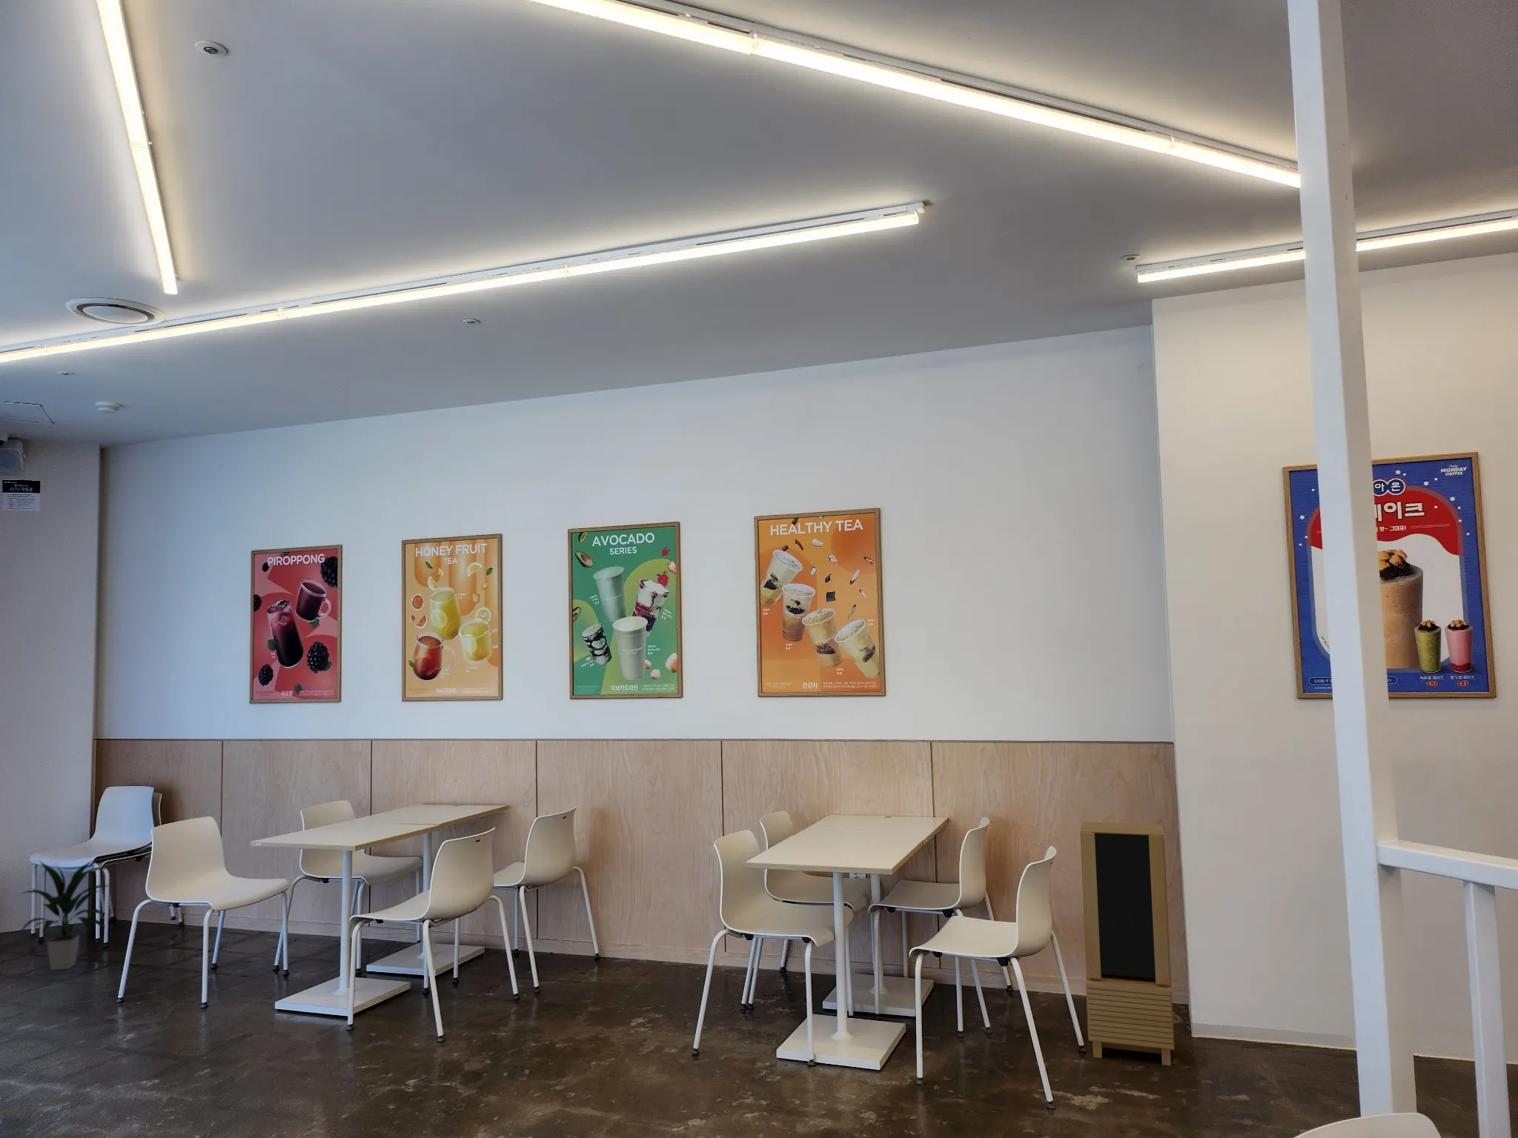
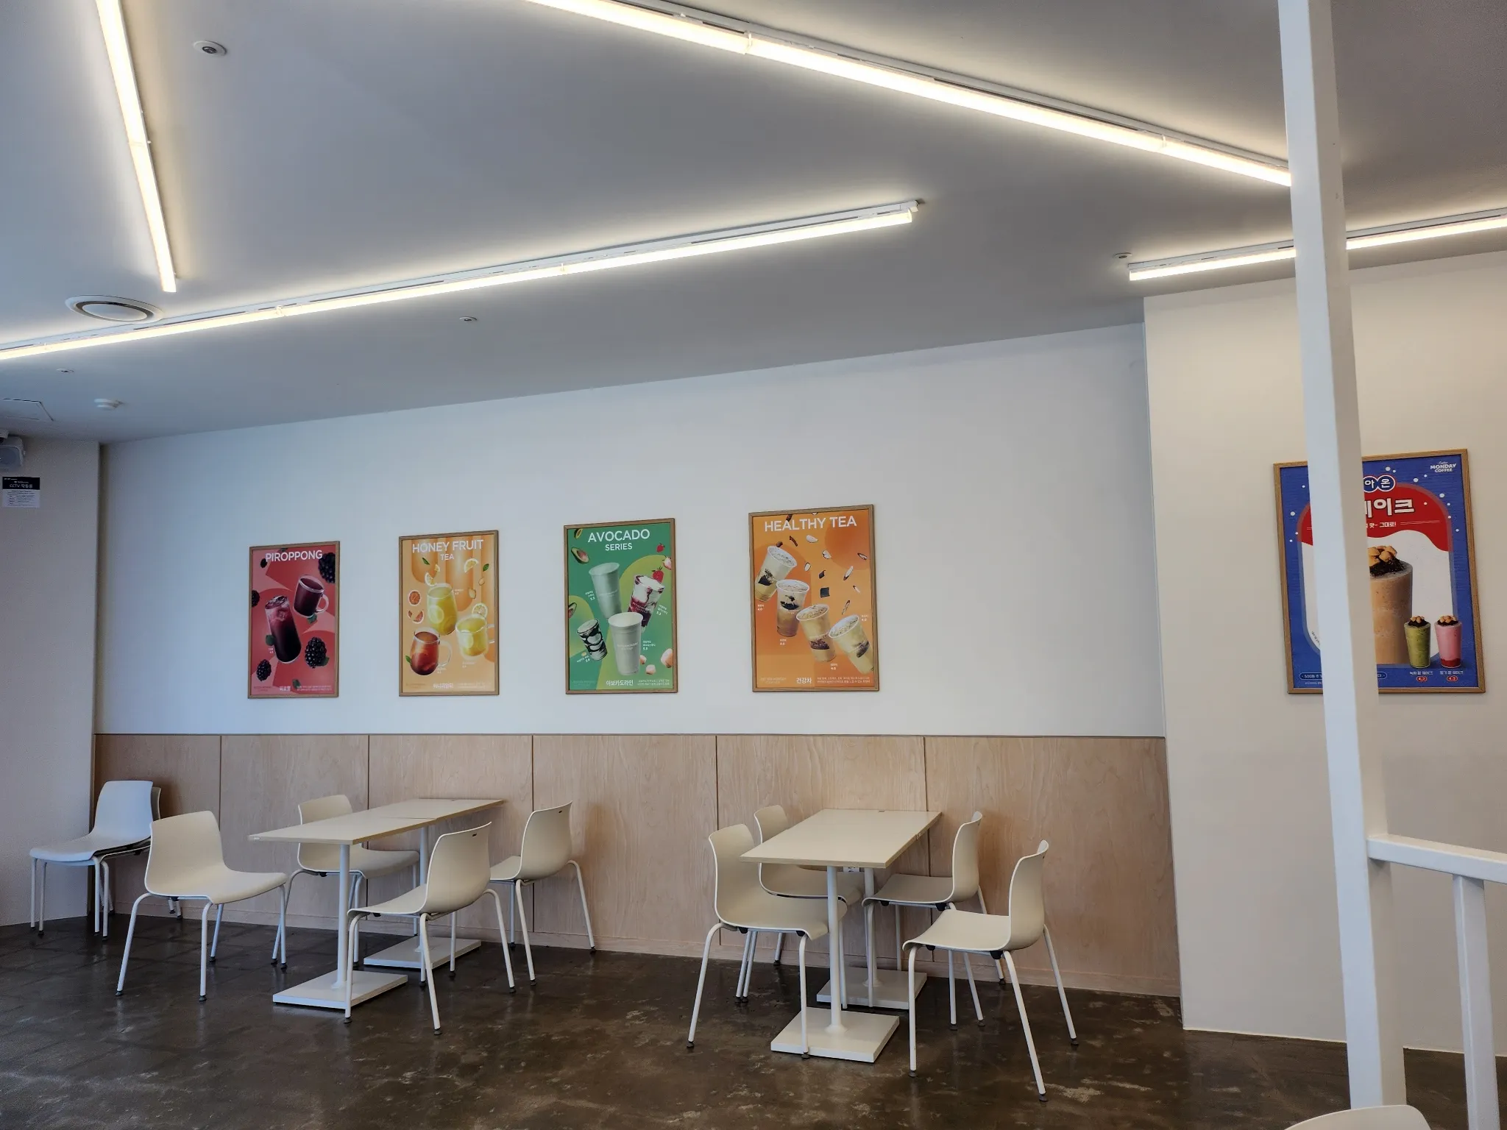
- storage cabinet [1079,821,1176,1066]
- indoor plant [16,859,112,972]
